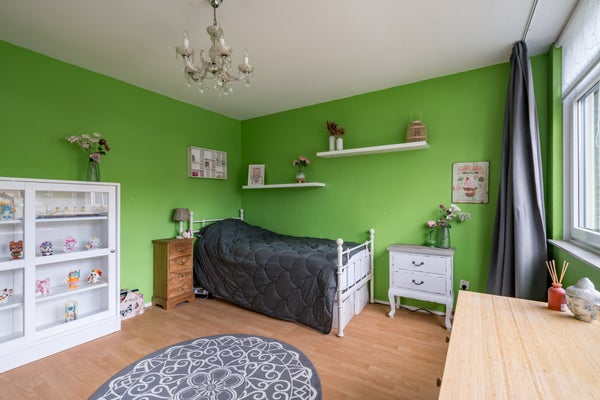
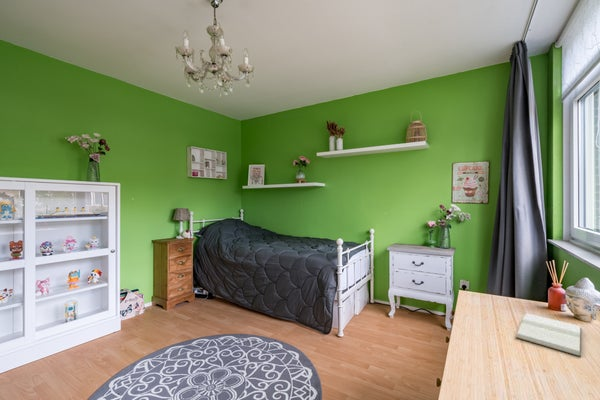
+ book [515,312,582,357]
